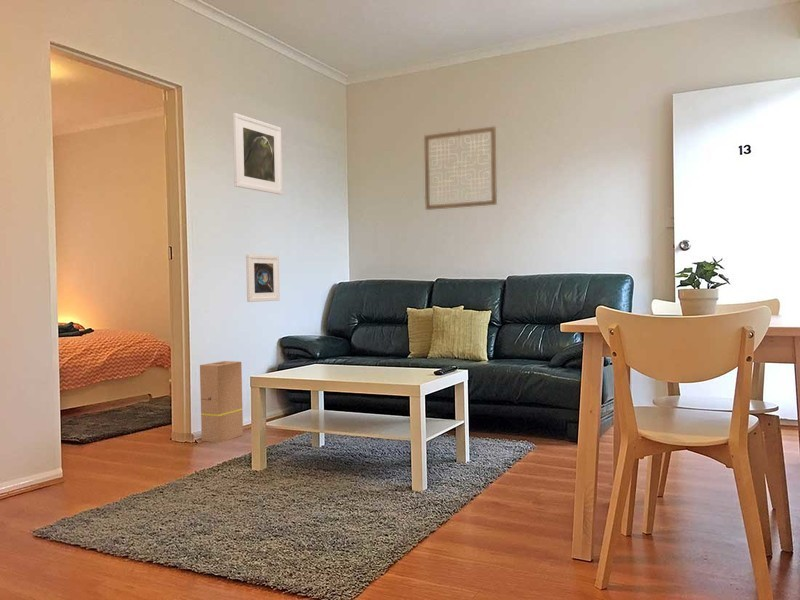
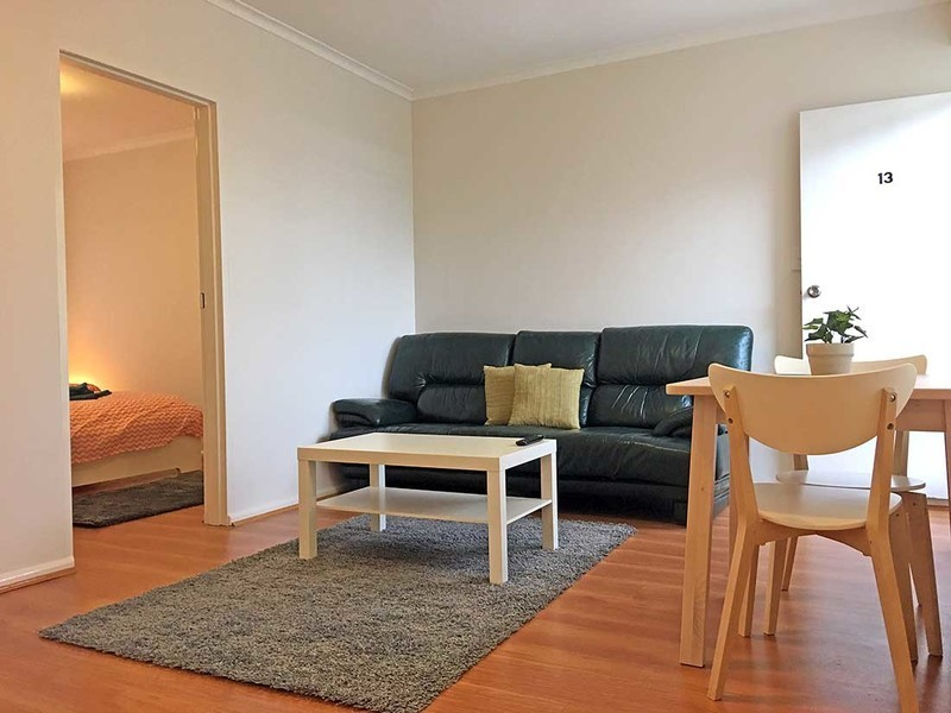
- wall art [423,125,498,211]
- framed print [232,112,283,195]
- cardboard box [199,360,244,444]
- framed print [245,253,281,303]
